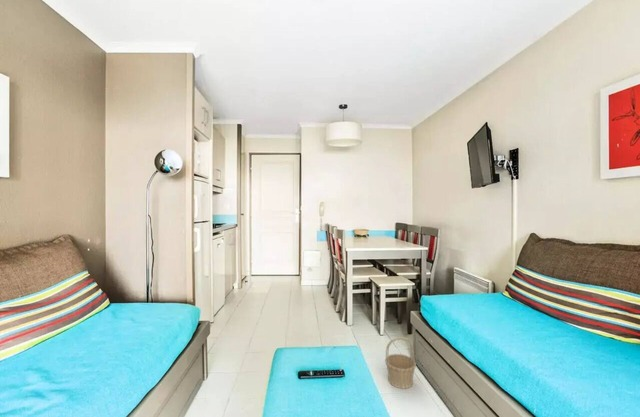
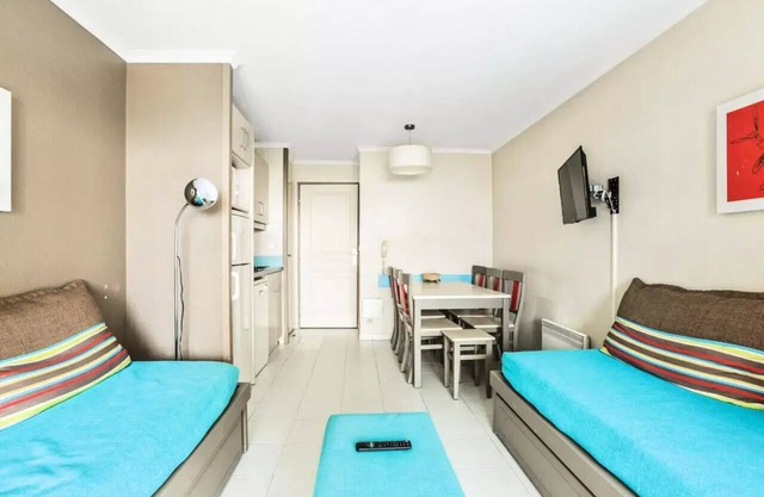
- basket [384,336,417,389]
